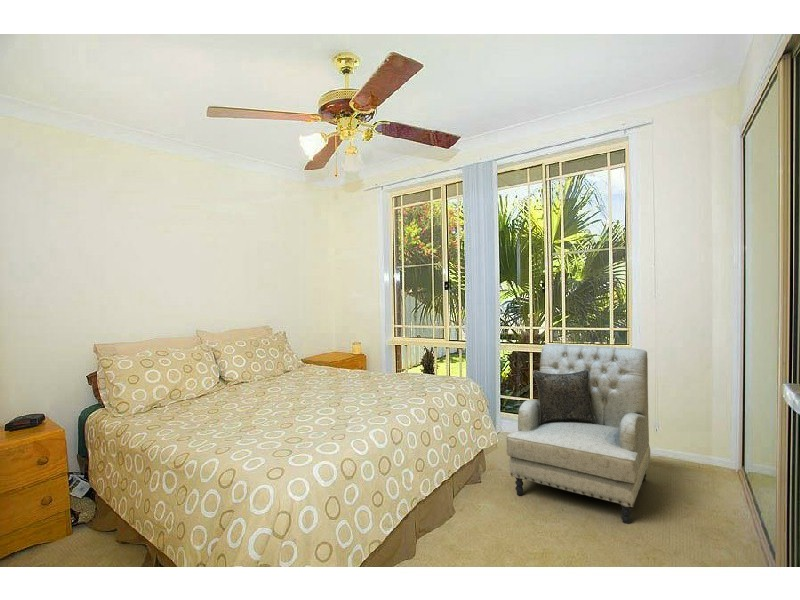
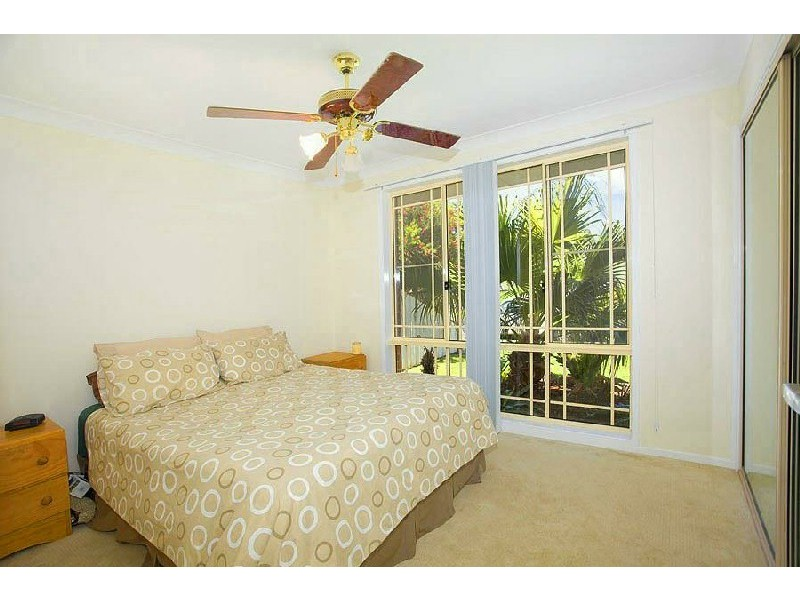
- armchair [506,343,651,525]
